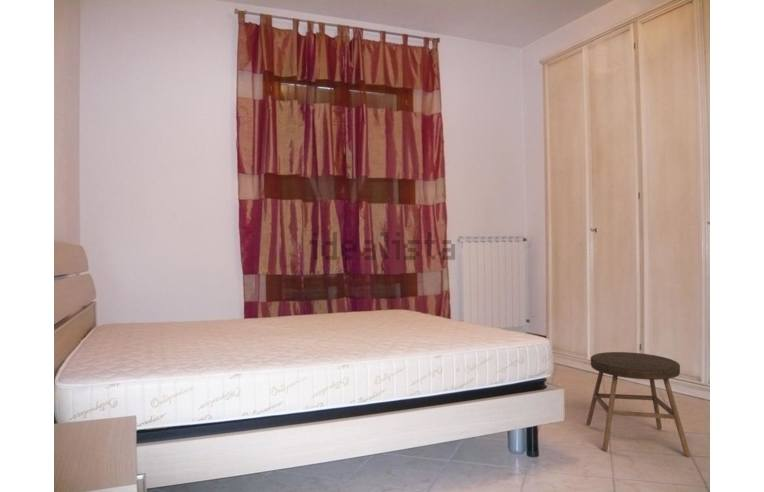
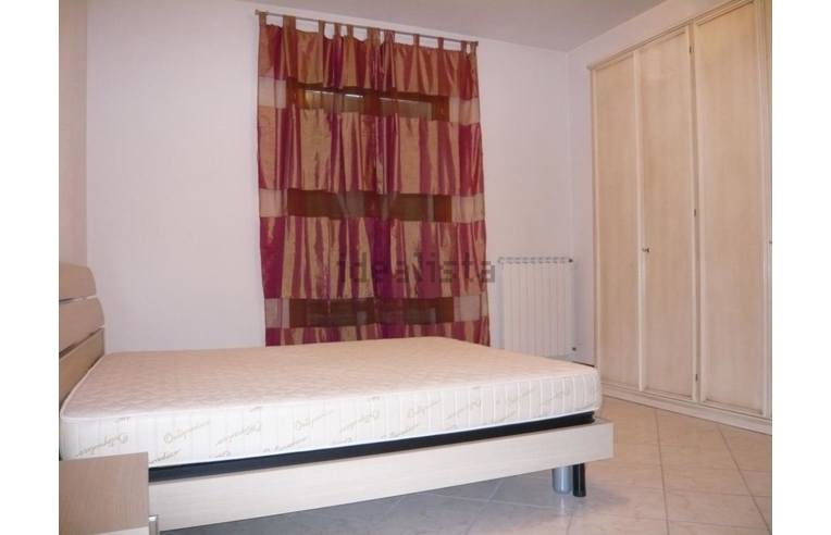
- stool [585,351,692,458]
